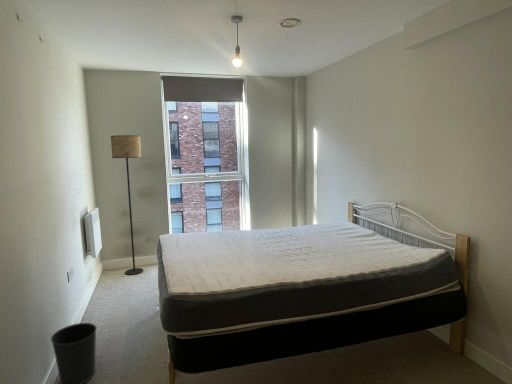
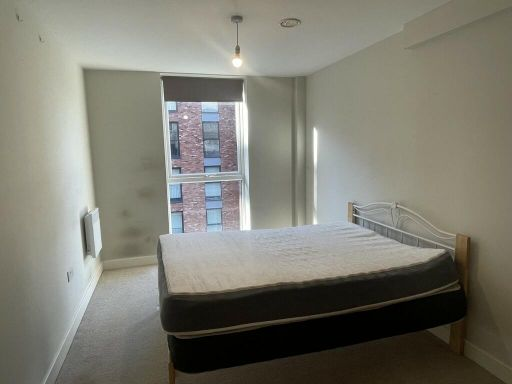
- wastebasket [50,322,98,384]
- floor lamp [110,134,144,276]
